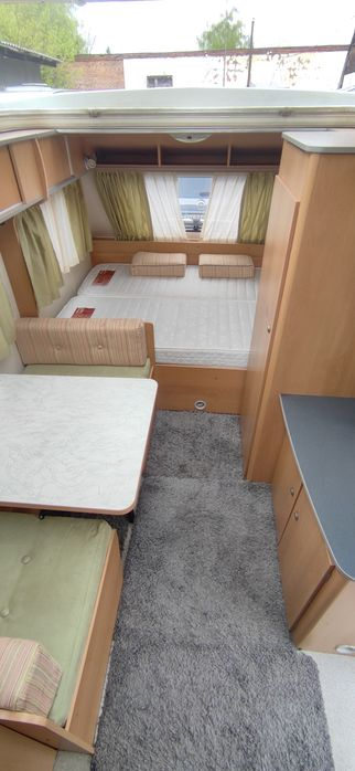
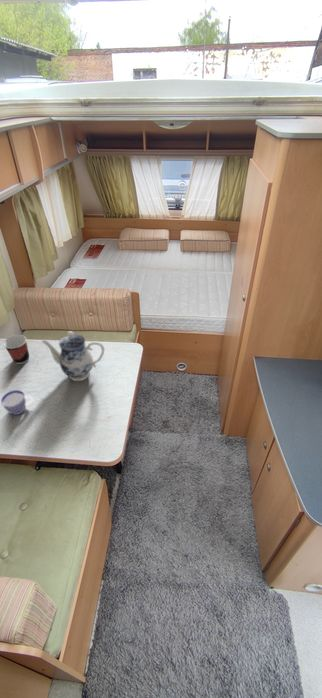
+ cup [0,389,35,416]
+ cup [2,334,30,365]
+ teapot [40,330,105,382]
